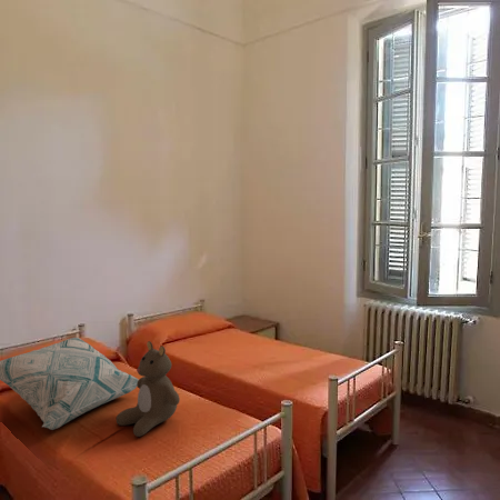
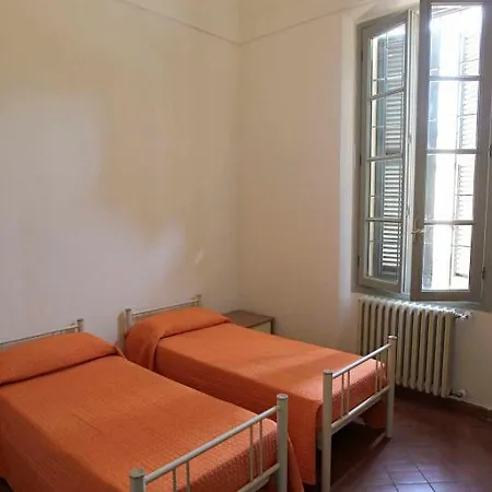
- teddy bear [114,340,181,438]
- decorative pillow [0,337,139,431]
